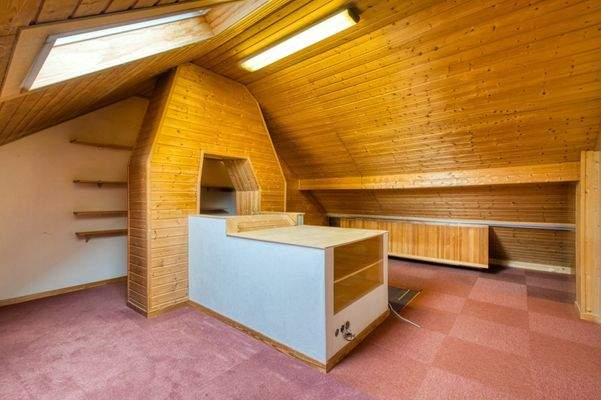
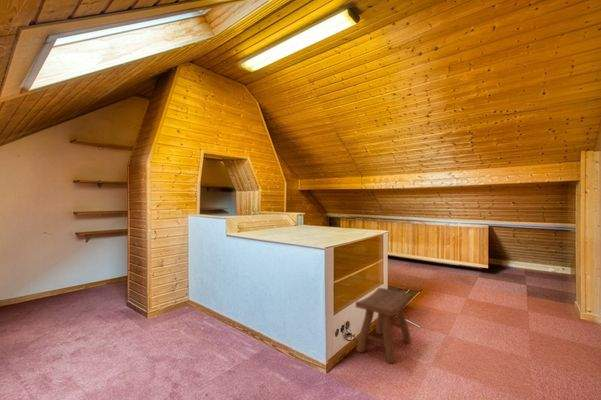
+ stool [355,287,412,364]
